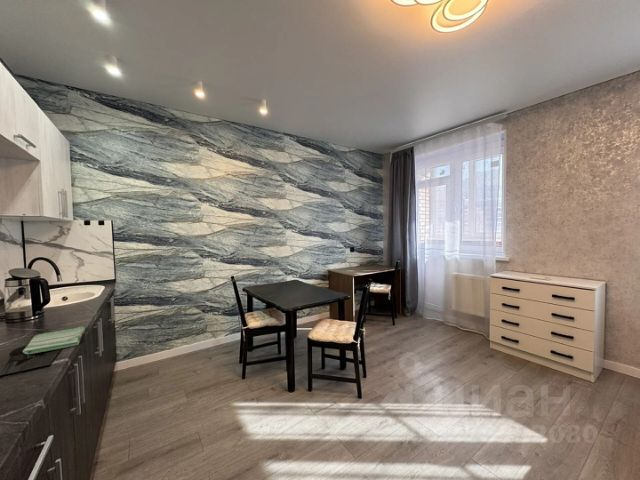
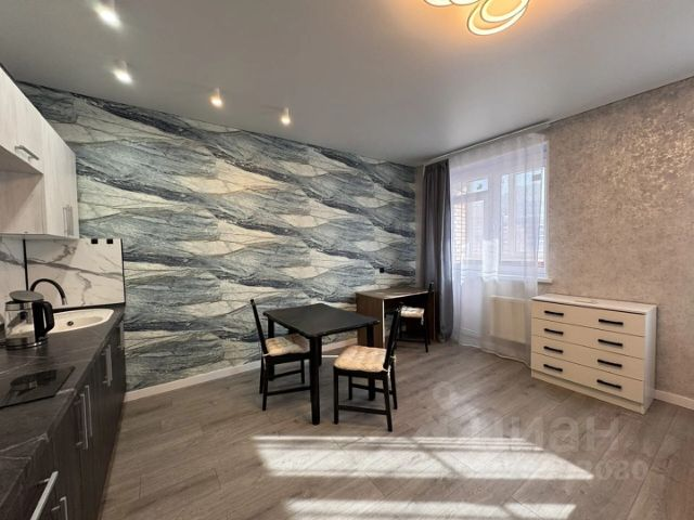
- dish towel [22,325,86,355]
